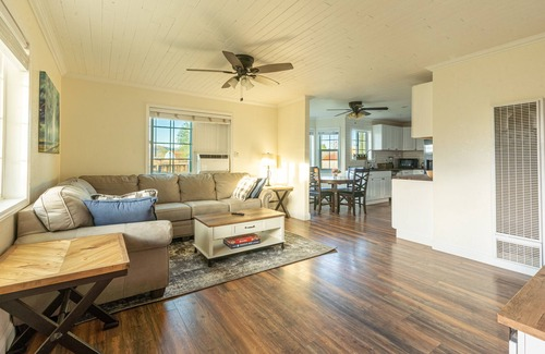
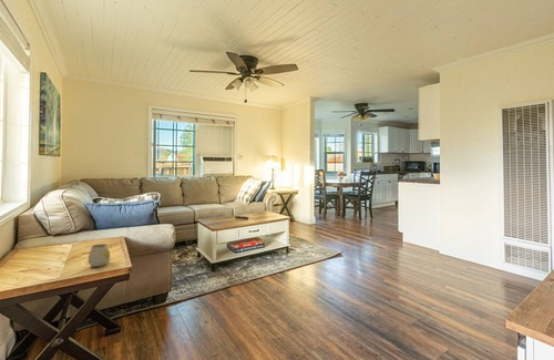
+ mug [88,243,111,268]
